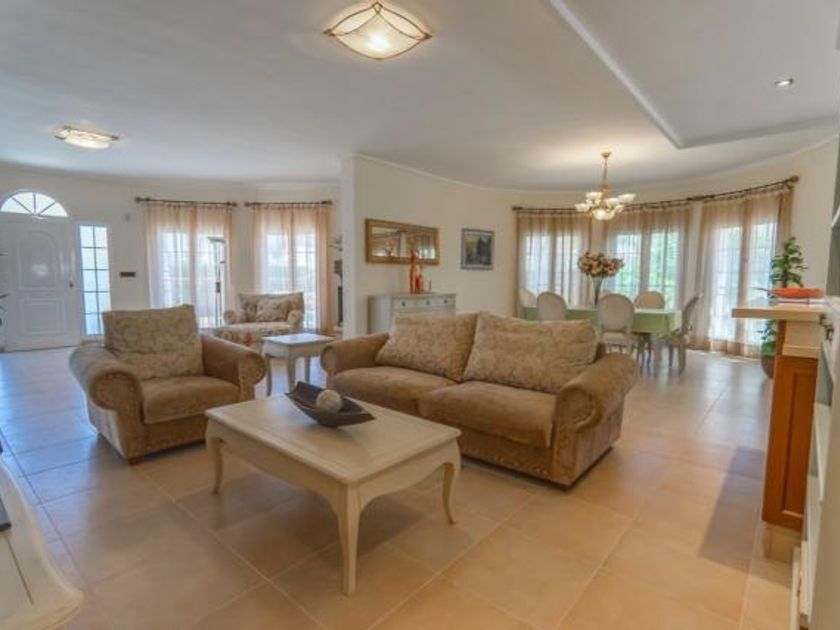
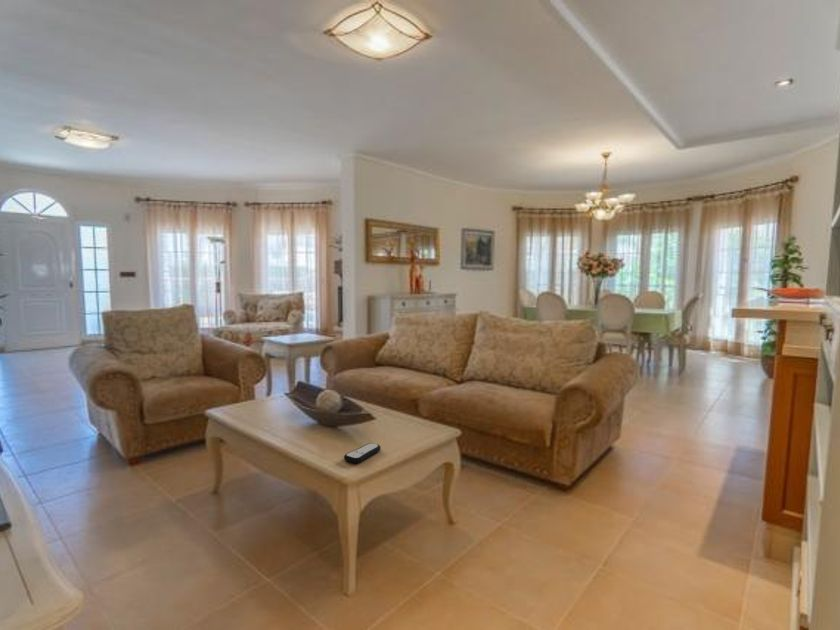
+ remote control [343,442,382,464]
